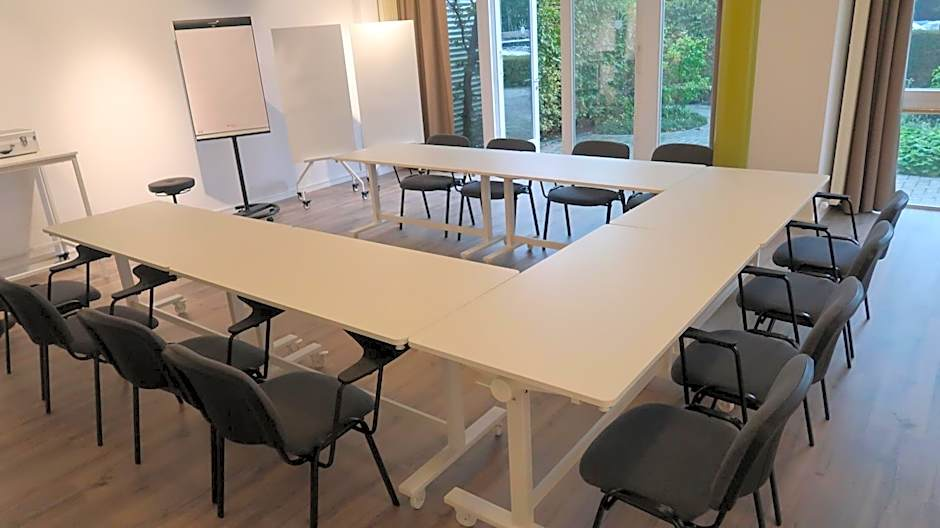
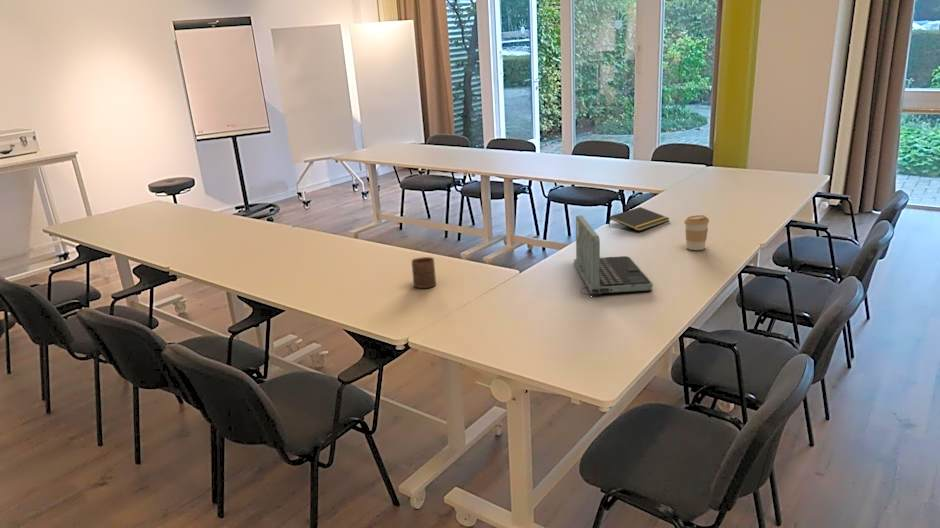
+ coffee cup [683,214,710,251]
+ notepad [608,206,671,232]
+ cup [411,256,437,289]
+ laptop [573,214,653,296]
